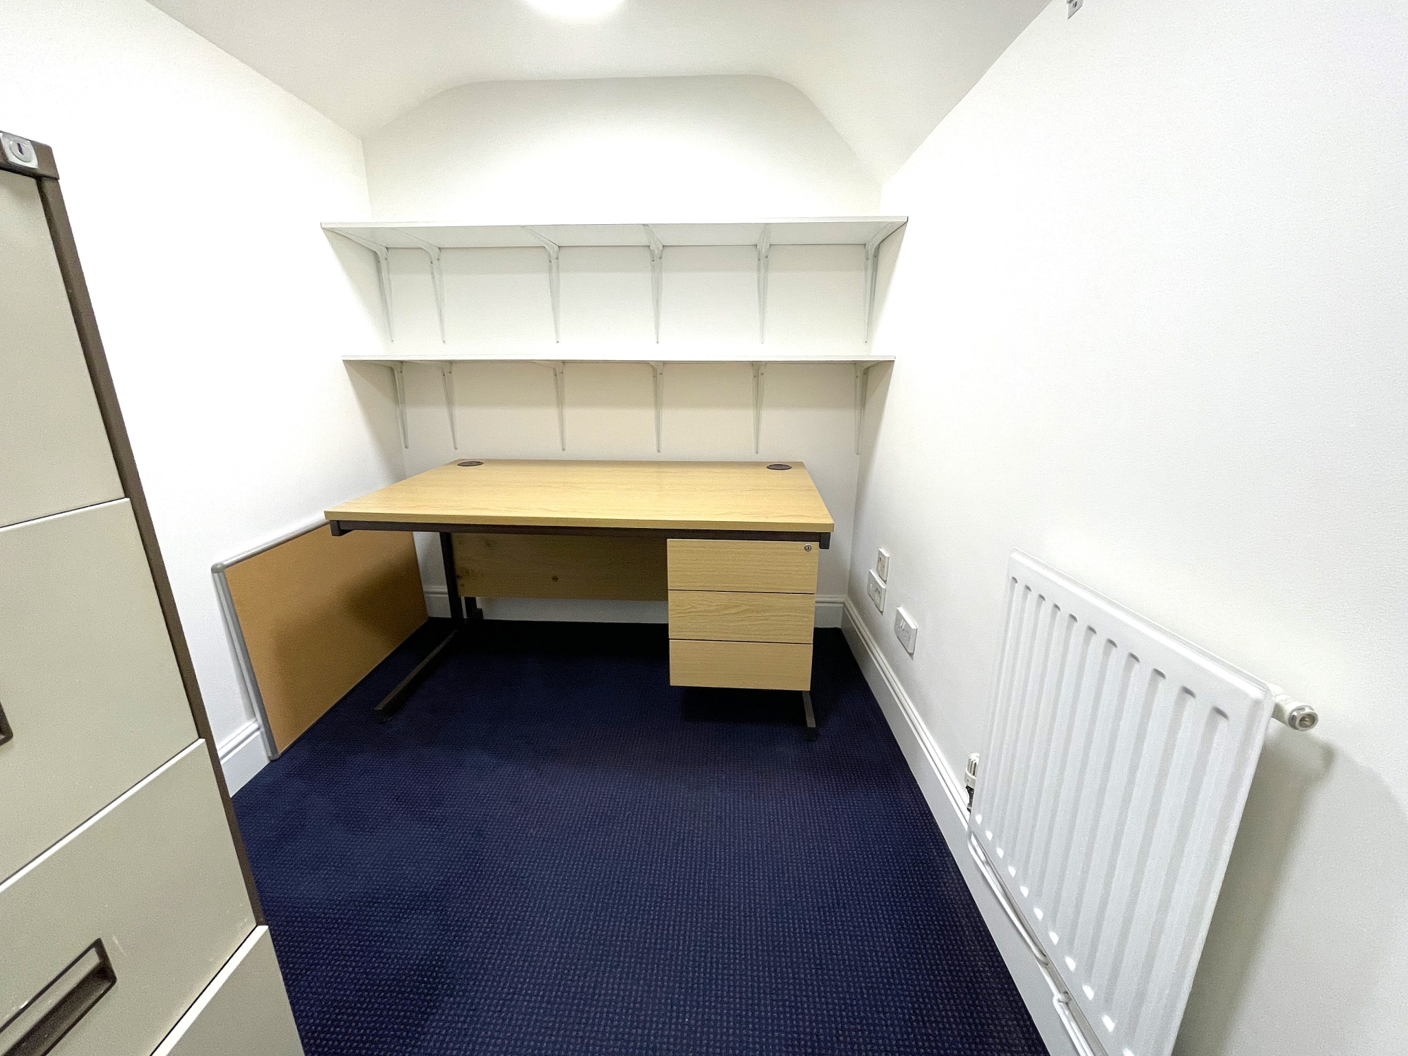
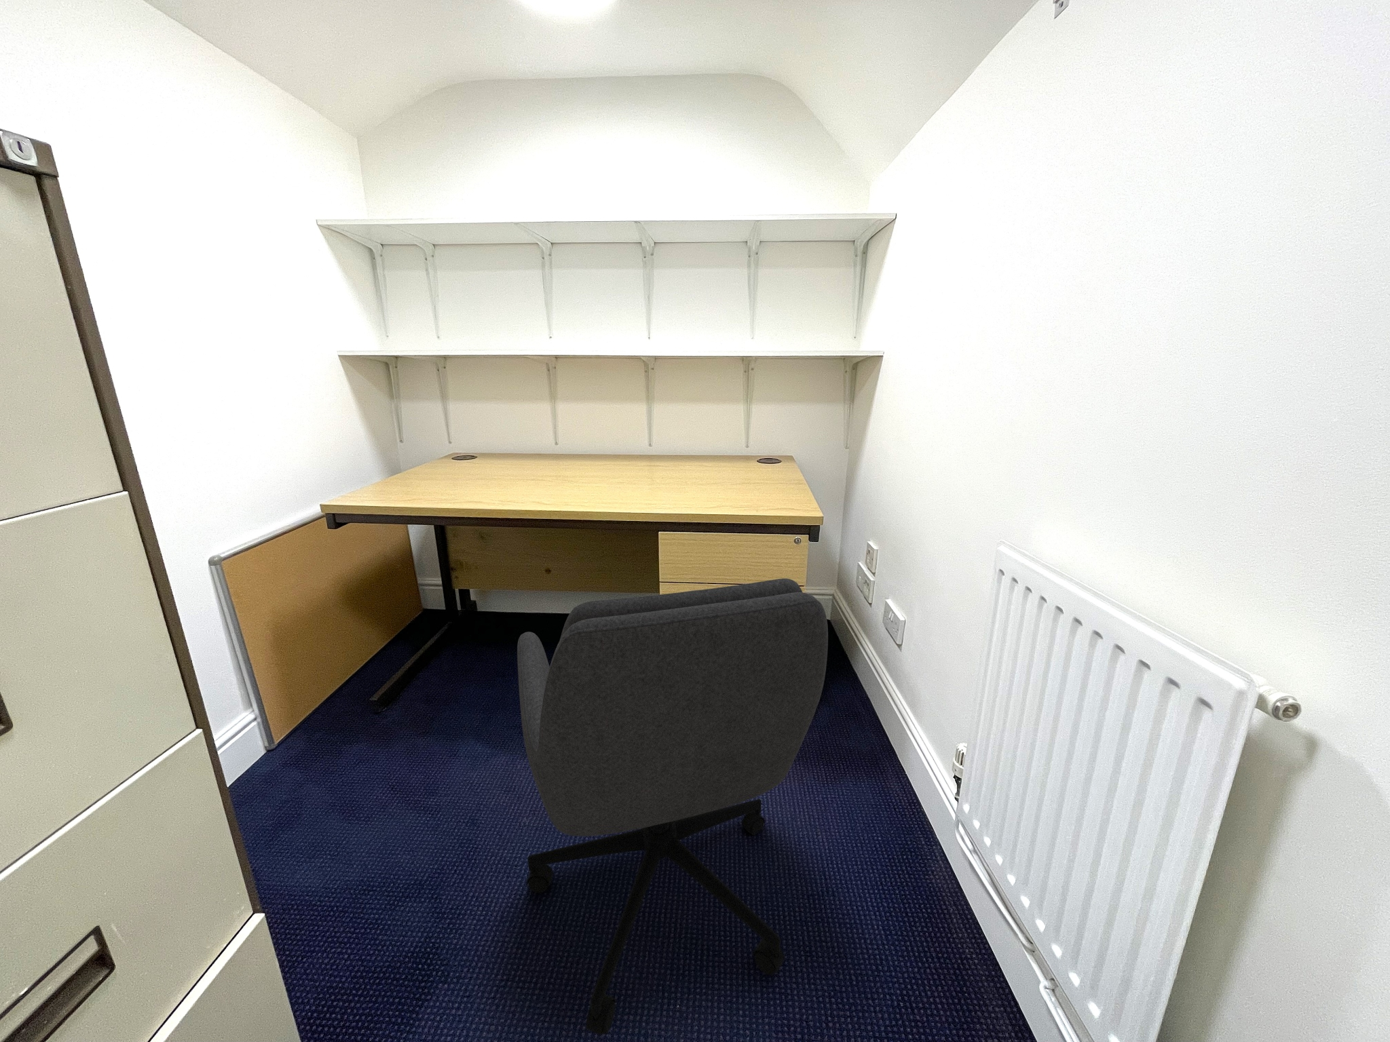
+ office chair [517,578,829,1035]
